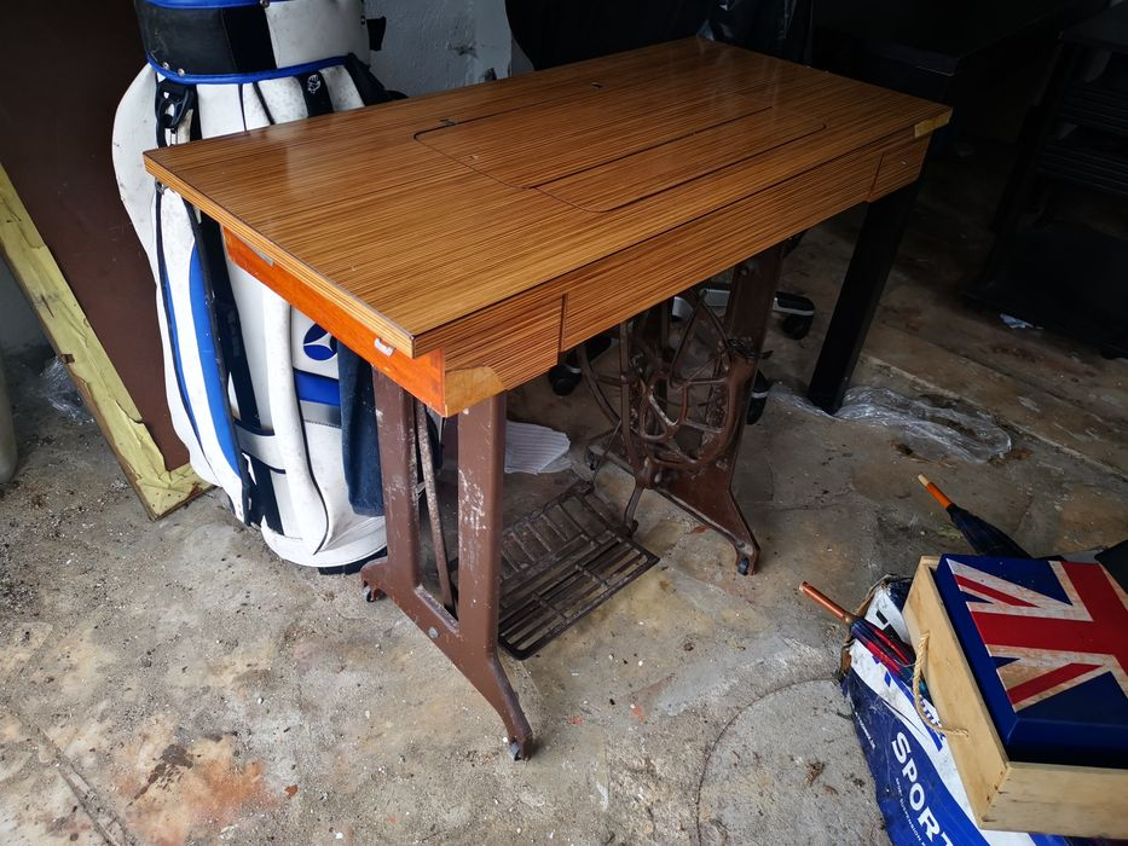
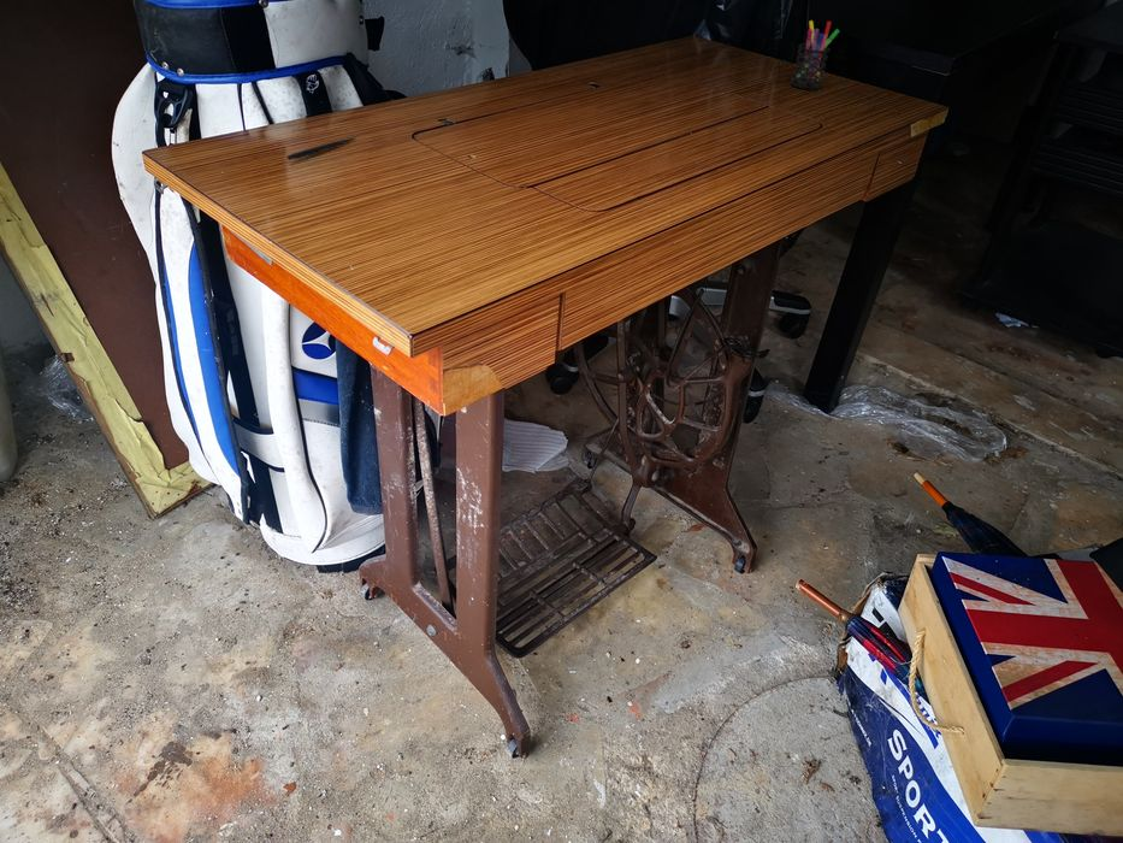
+ pen [285,137,356,161]
+ pen holder [790,19,840,90]
